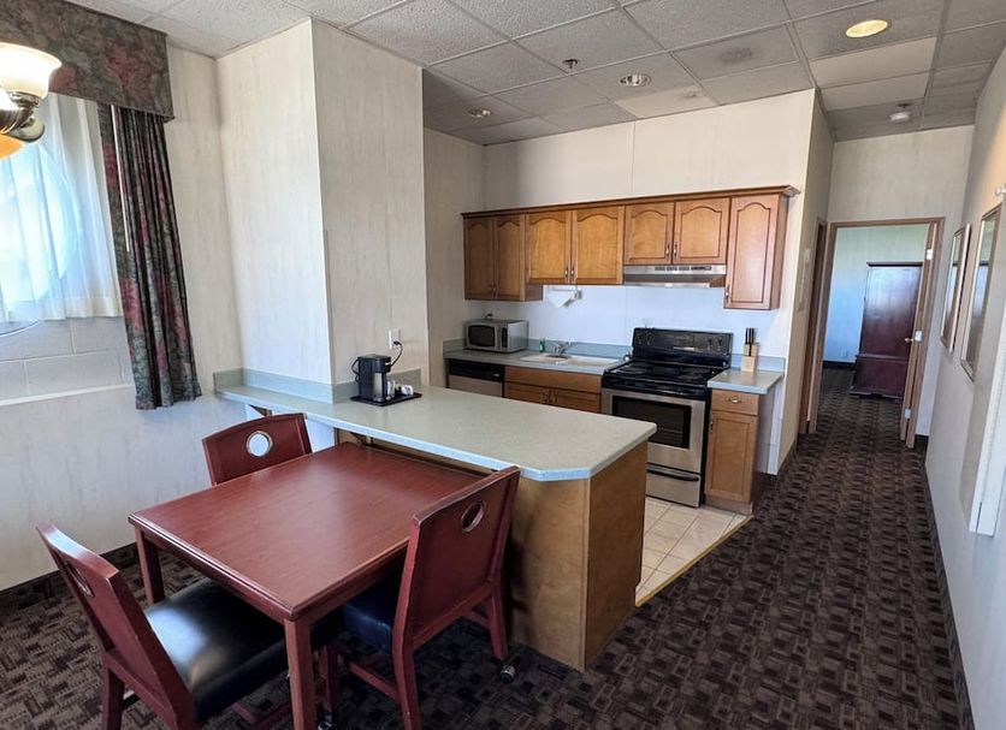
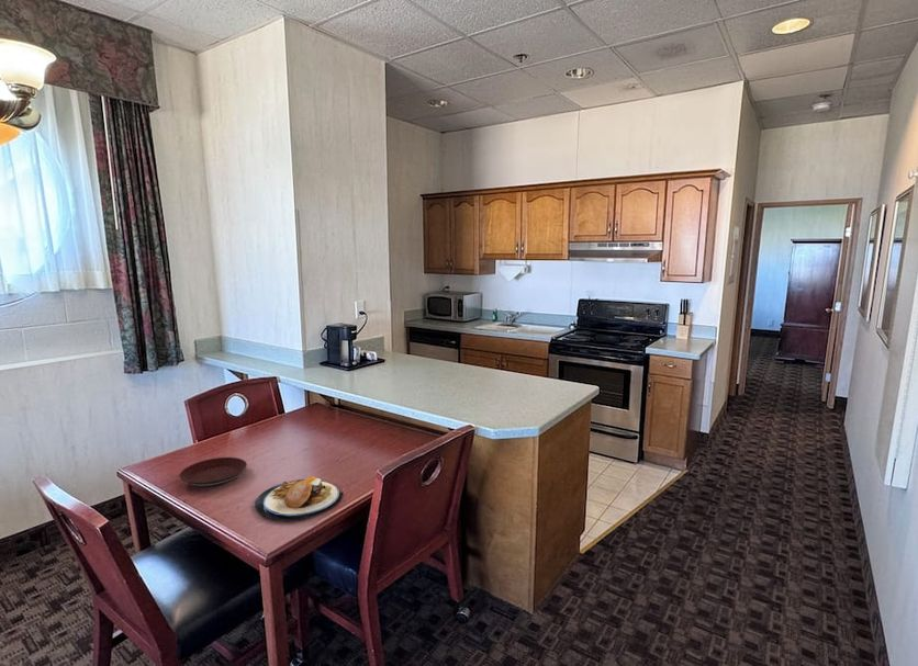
+ plate [254,475,345,520]
+ plate [178,456,248,488]
